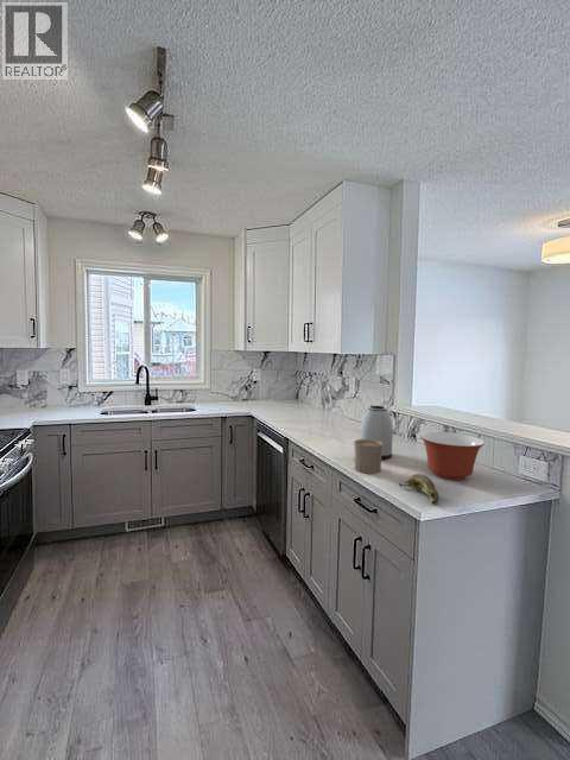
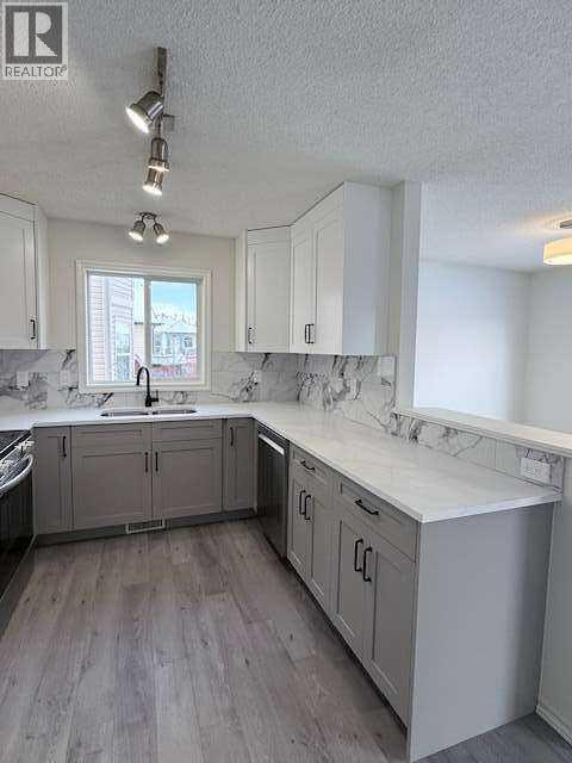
- cup [353,438,384,475]
- mixing bowl [419,431,486,481]
- kettle [359,405,394,461]
- banana [398,473,441,505]
